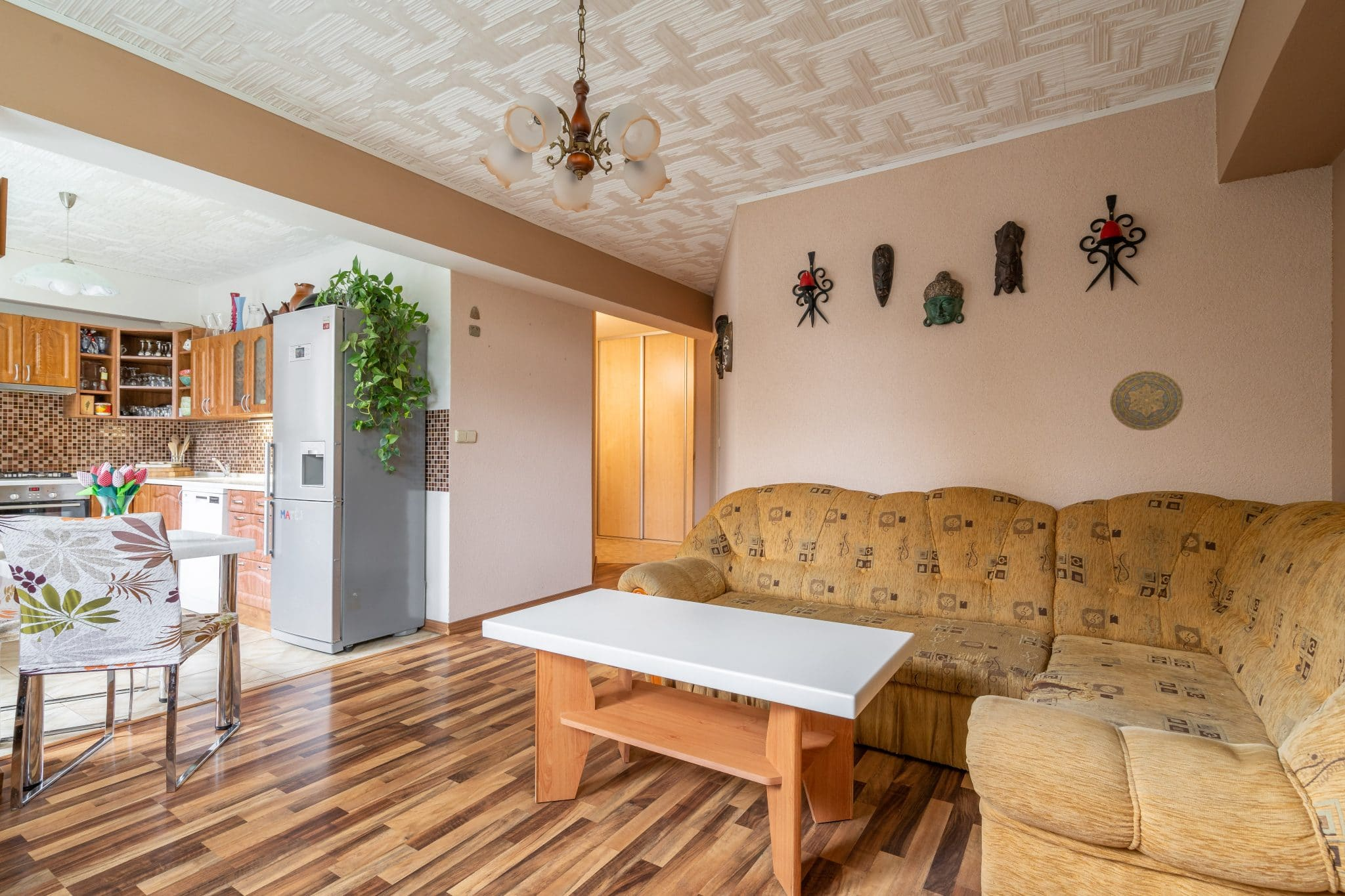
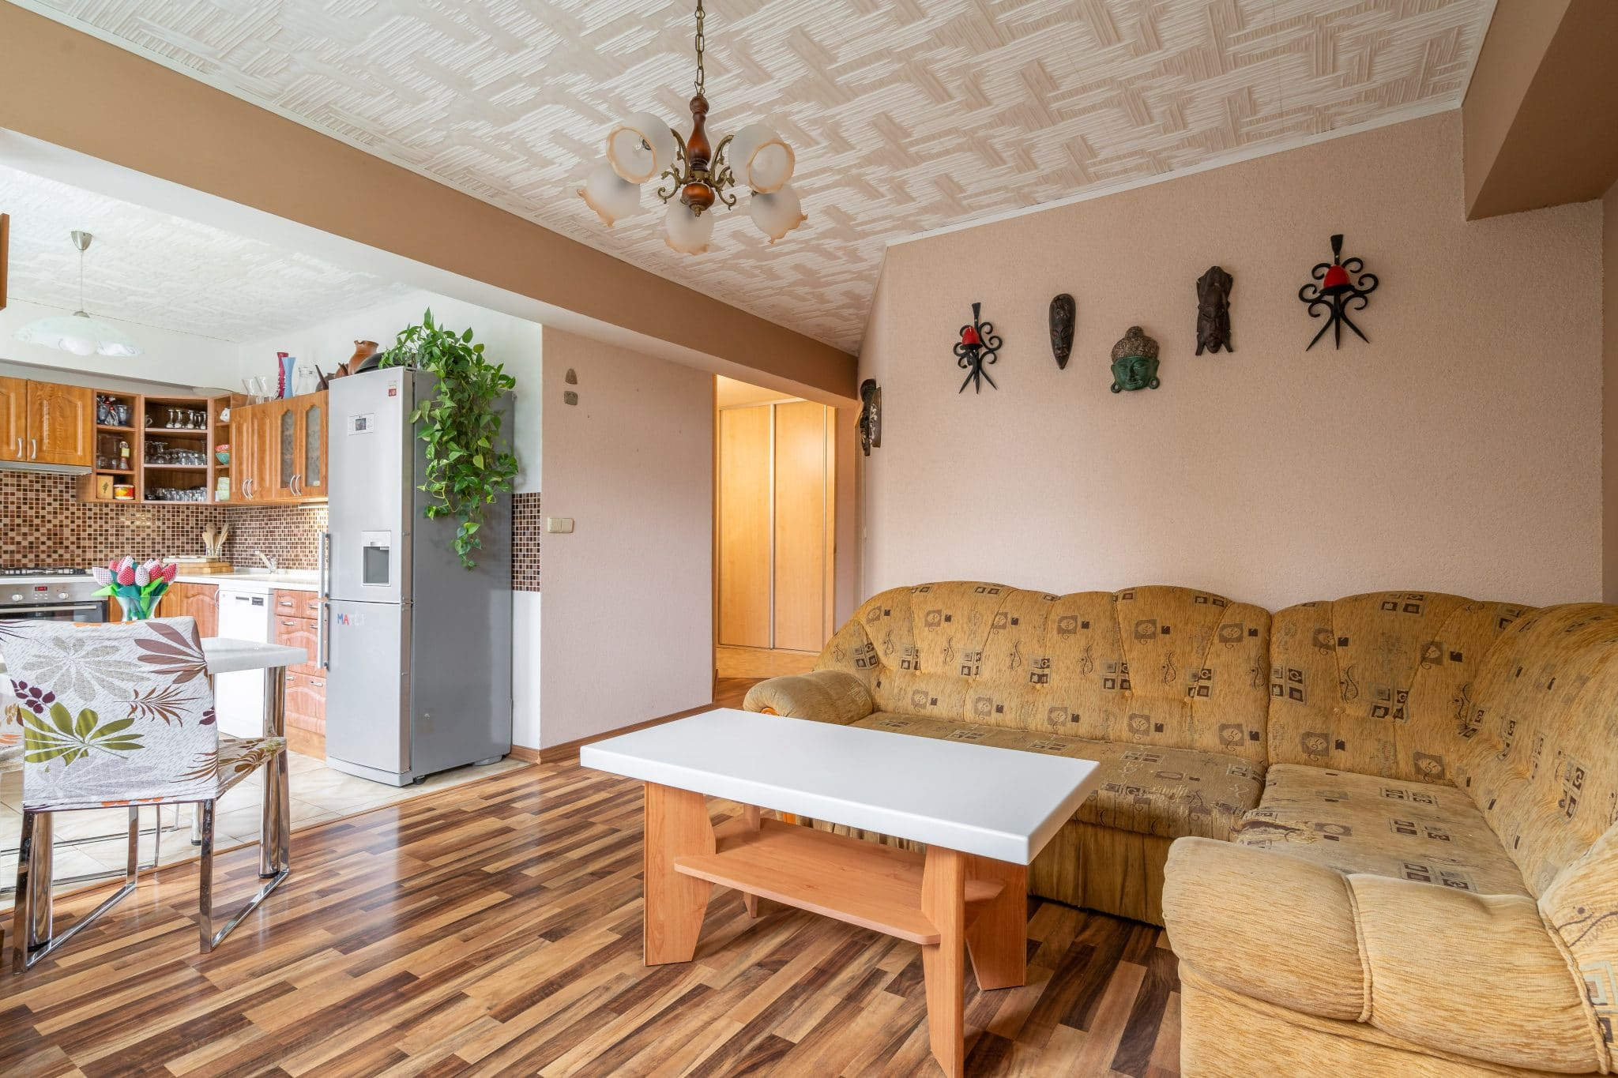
- decorative plate [1109,370,1184,431]
